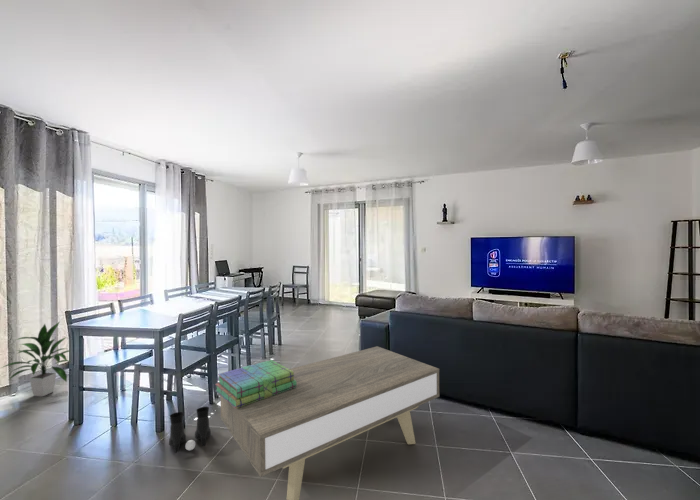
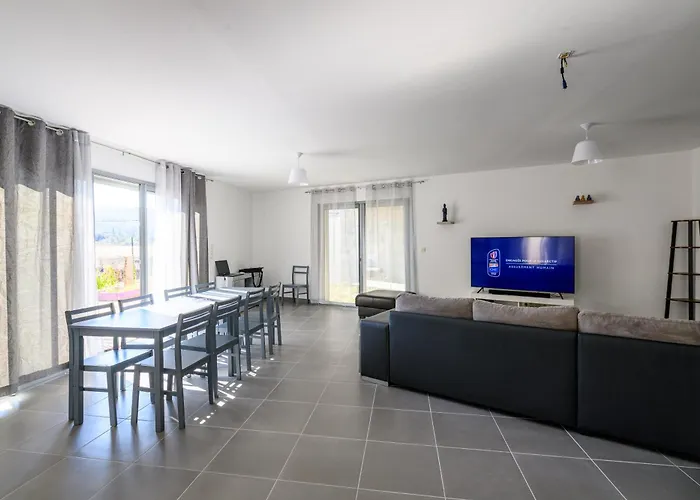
- indoor plant [0,320,70,397]
- coffee table [220,345,440,500]
- boots [168,406,212,454]
- stack of books [214,359,297,408]
